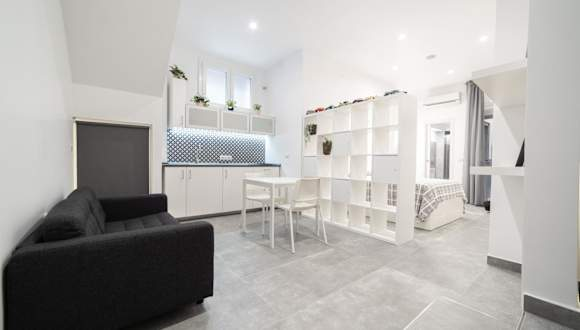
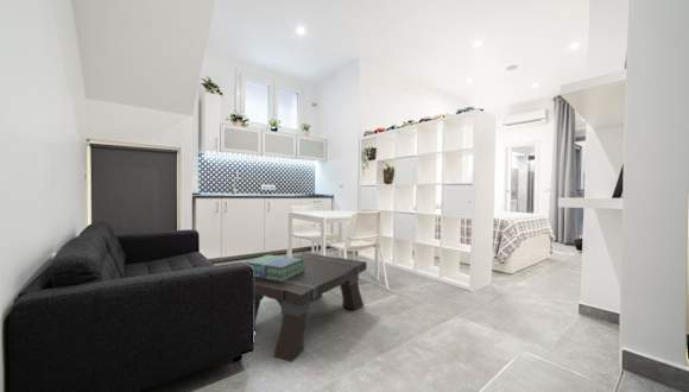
+ stack of books [244,254,304,282]
+ coffee table [253,252,368,363]
